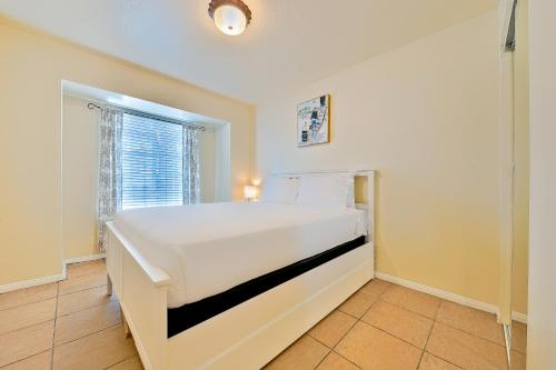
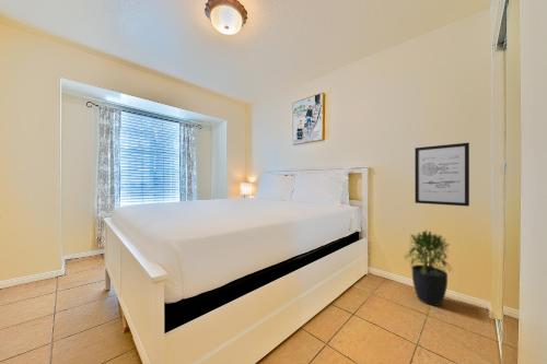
+ potted plant [403,230,453,307]
+ wall art [414,142,470,208]
